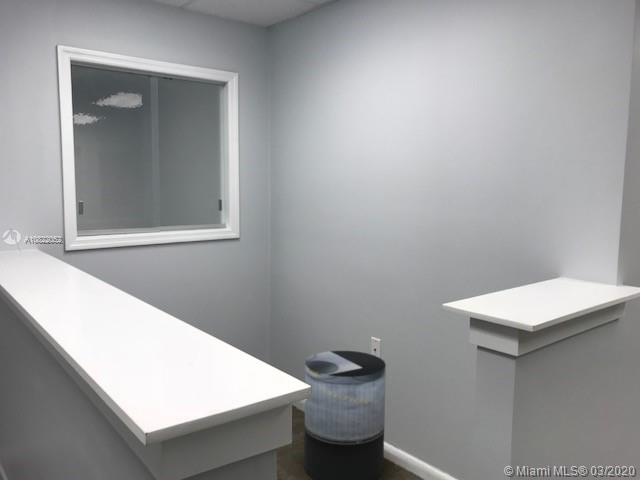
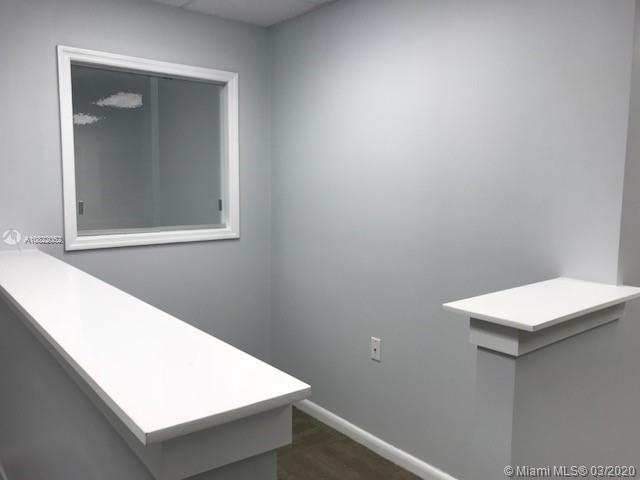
- trash can [303,350,387,480]
